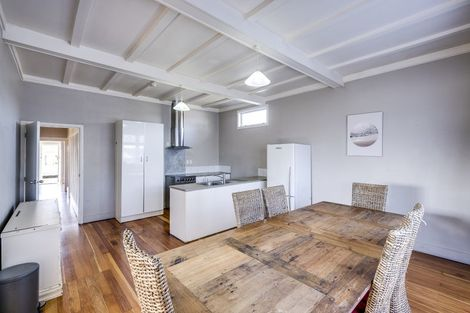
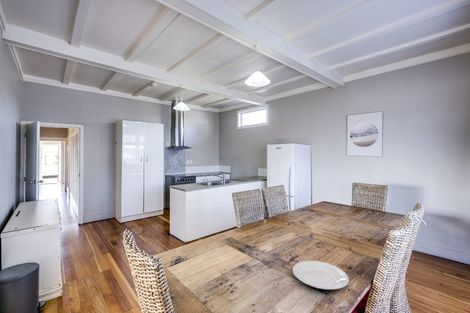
+ plate [292,260,350,292]
